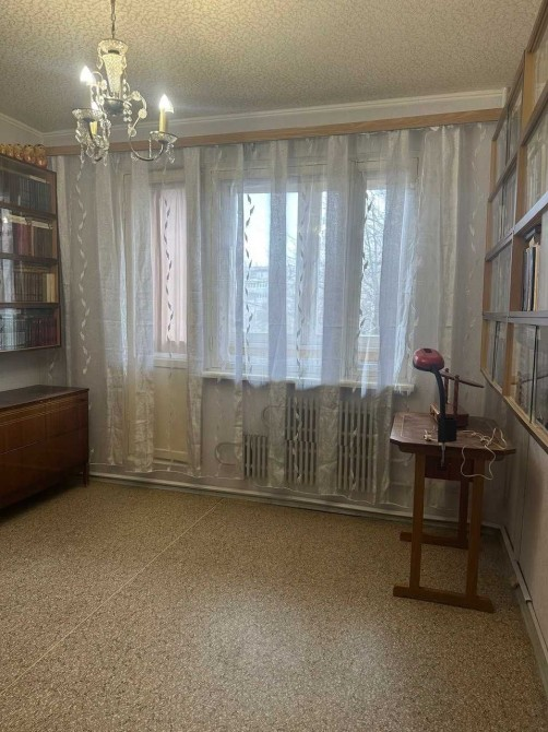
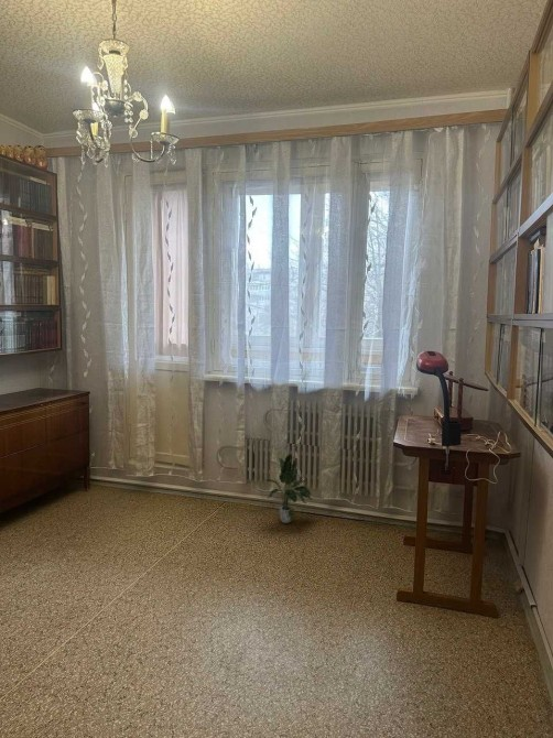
+ potted plant [263,453,314,524]
